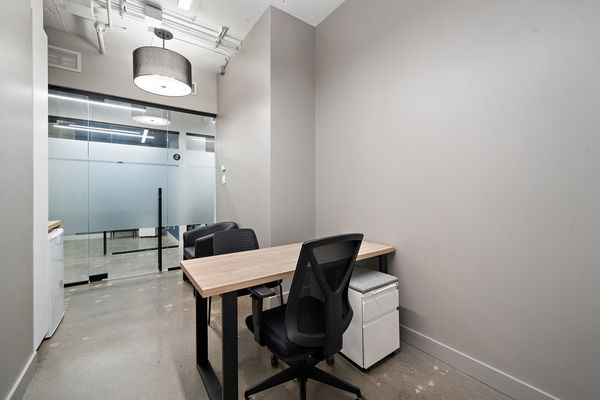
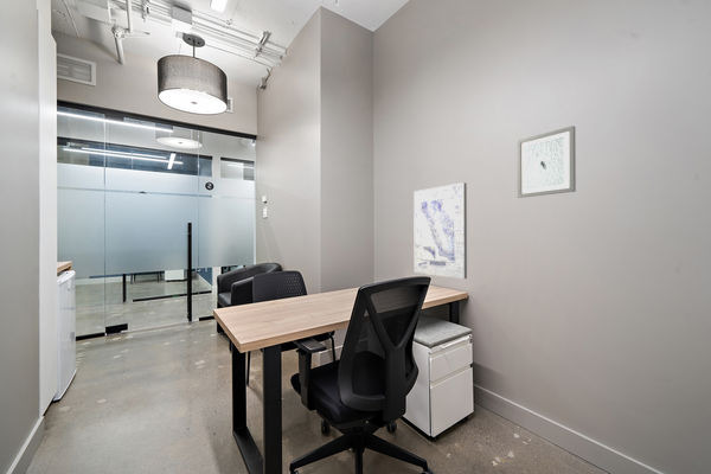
+ wall art [515,124,577,199]
+ wall art [412,181,468,280]
